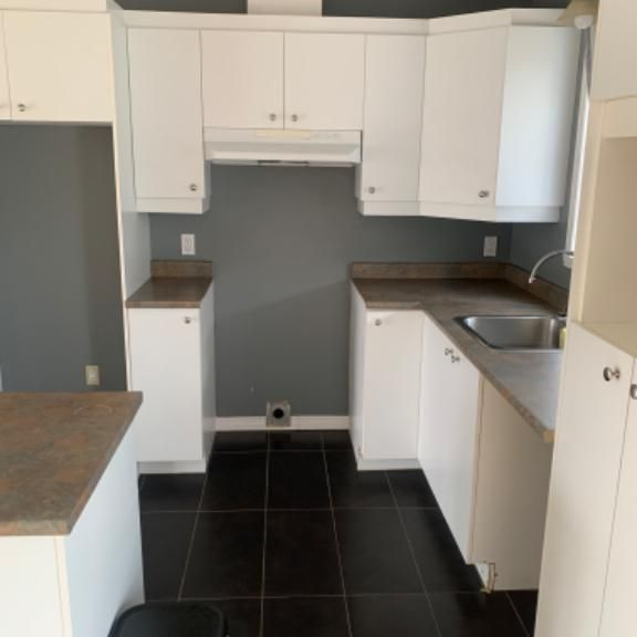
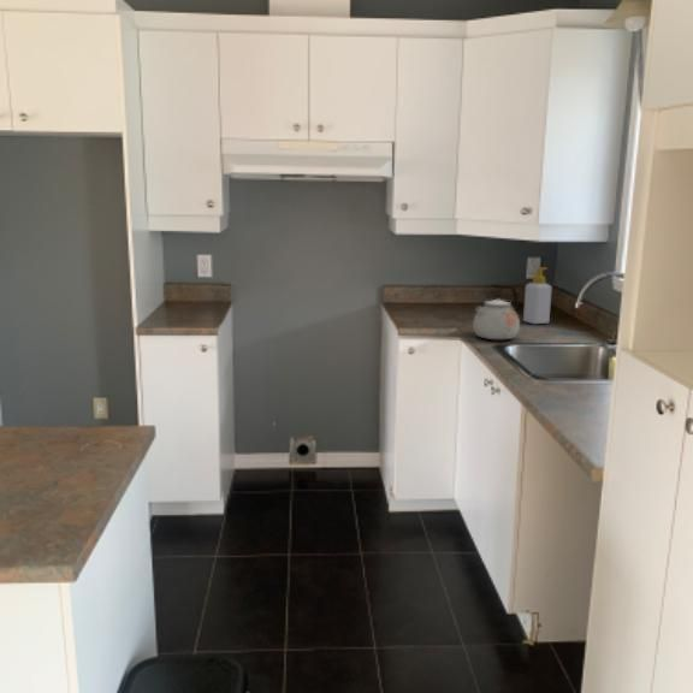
+ kettle [472,284,521,340]
+ soap bottle [522,266,553,325]
